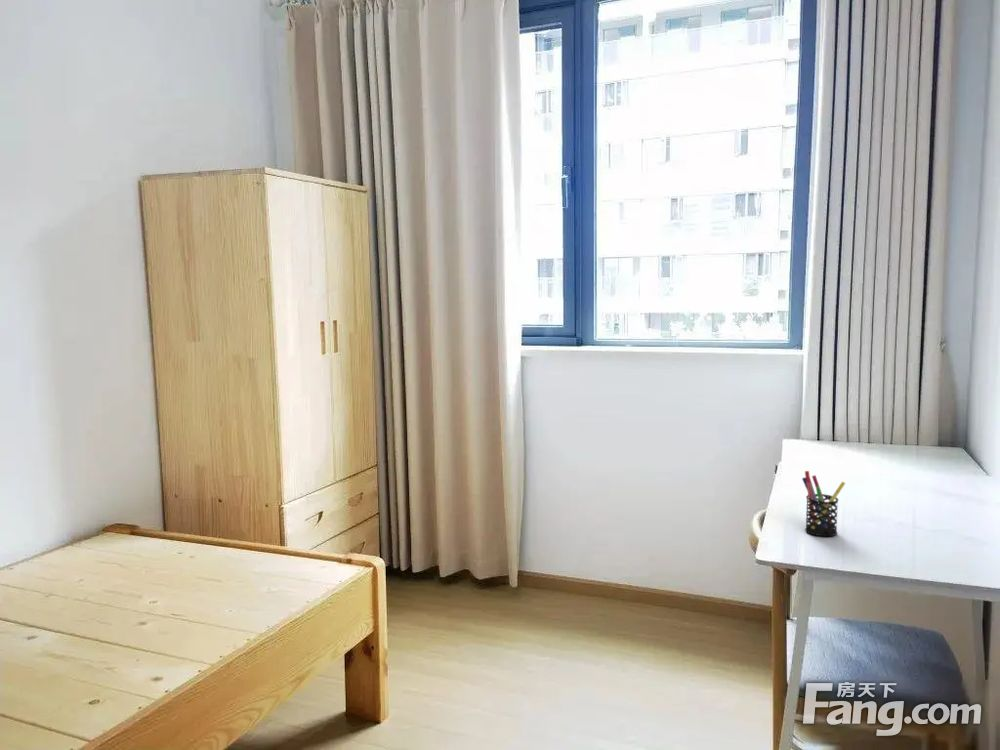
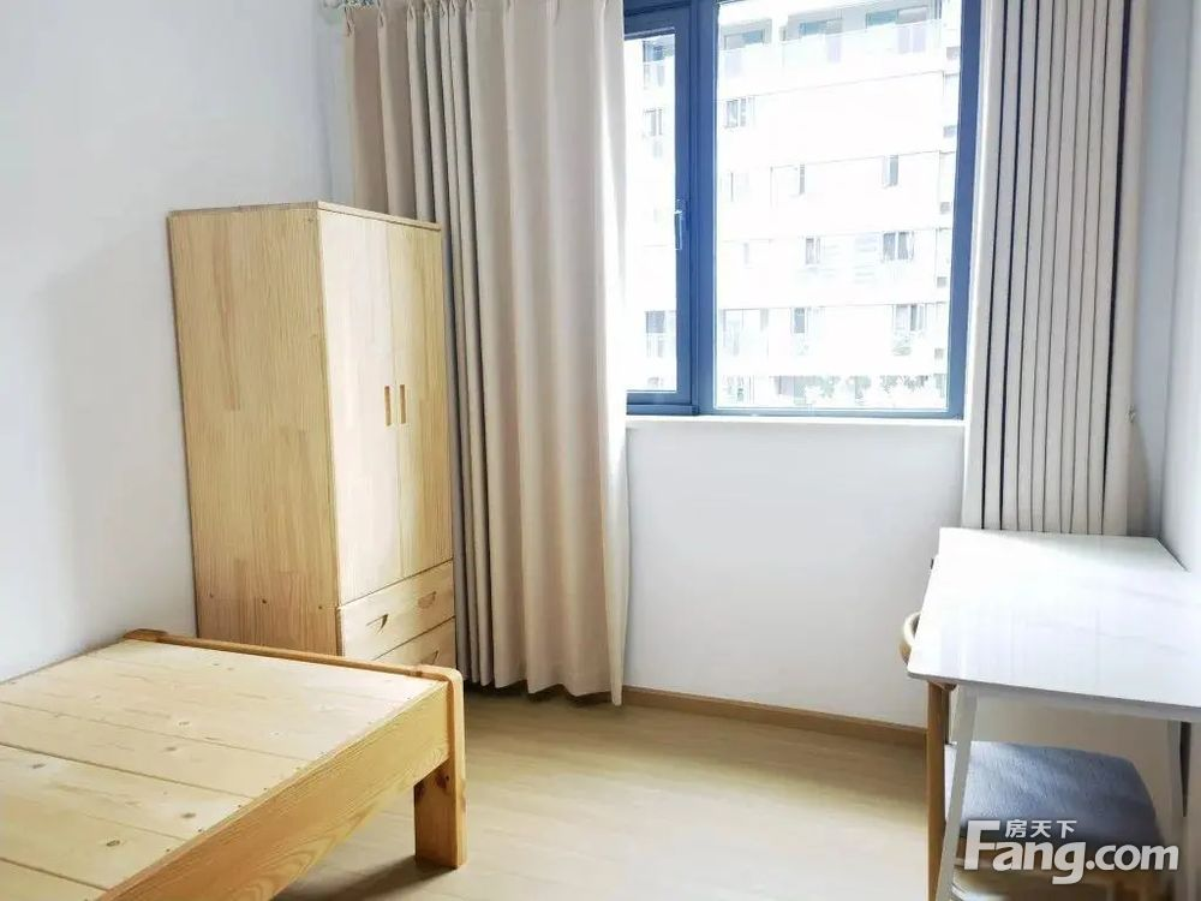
- pen holder [801,470,846,538]
